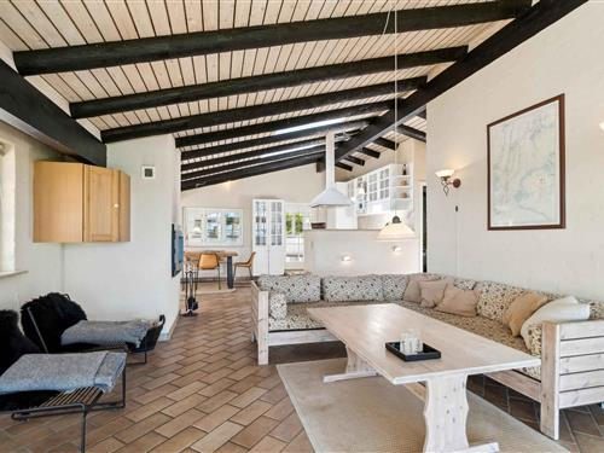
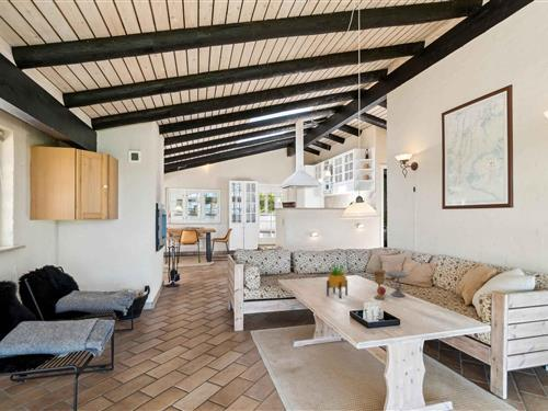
+ potted plant [326,258,350,299]
+ goblet [373,269,411,300]
